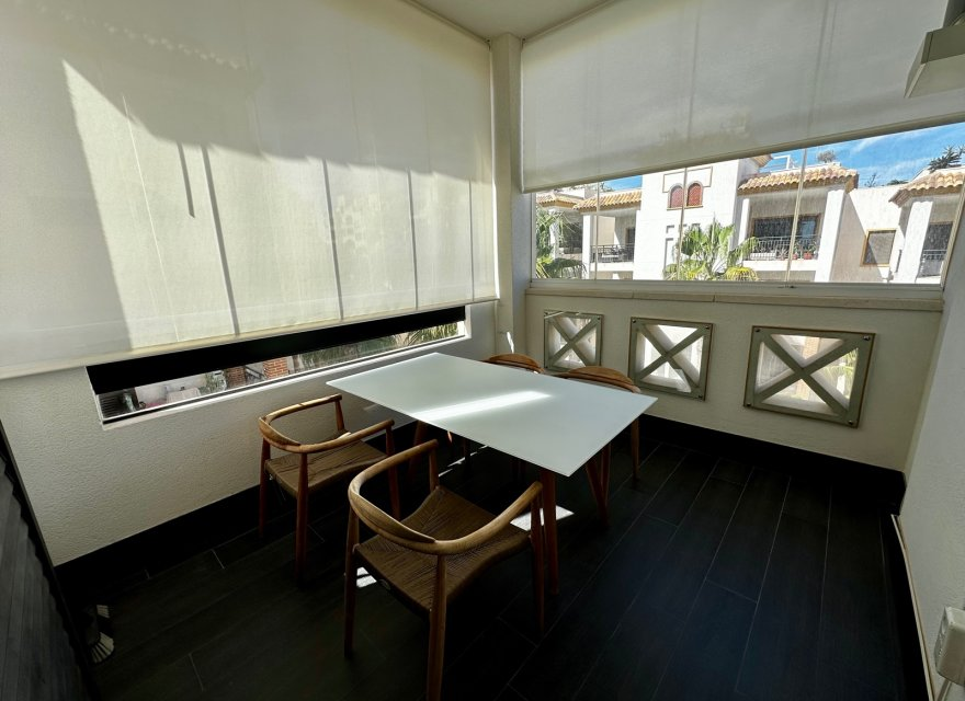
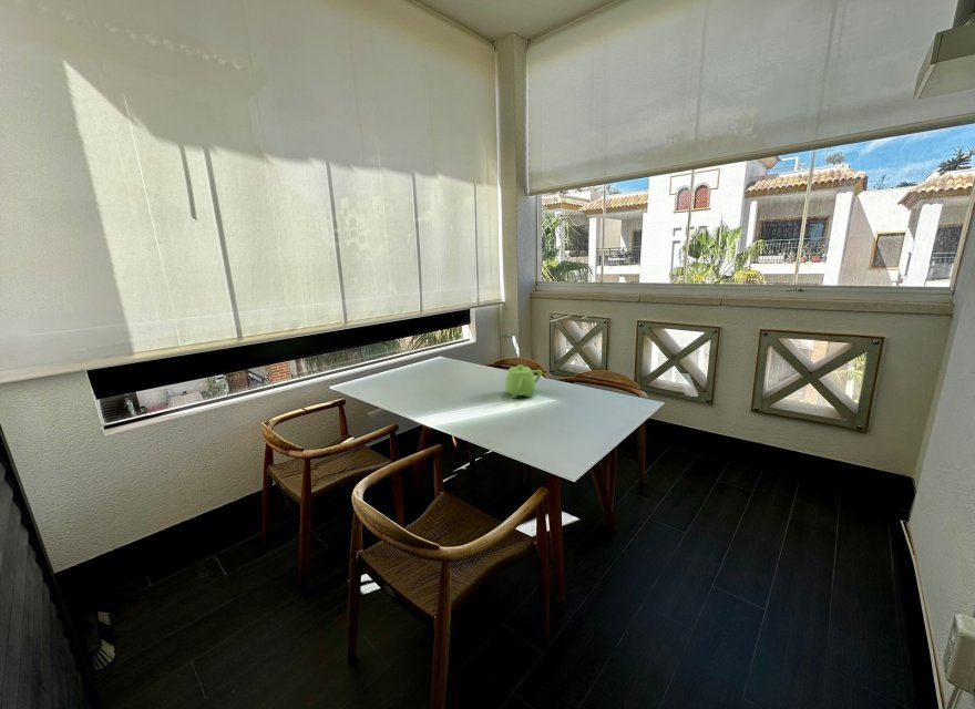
+ teapot [504,363,544,399]
